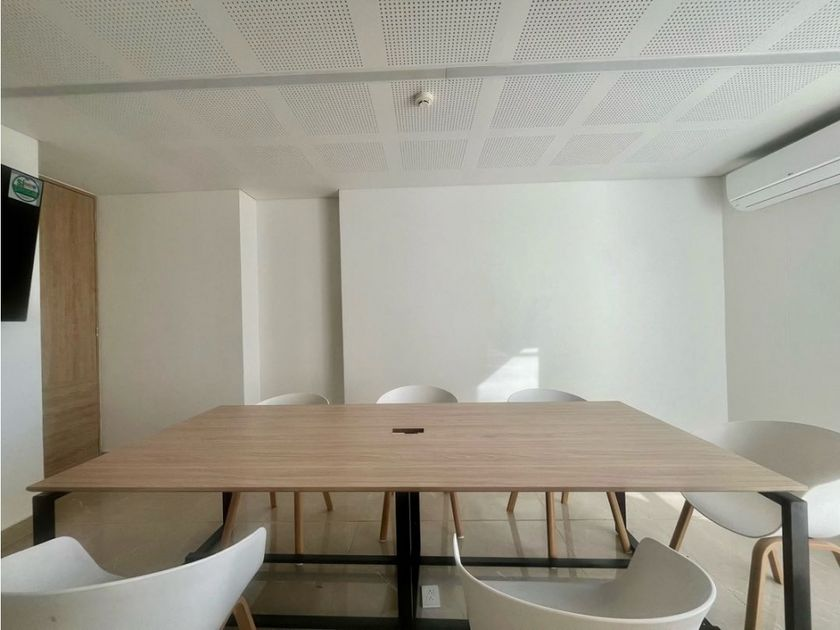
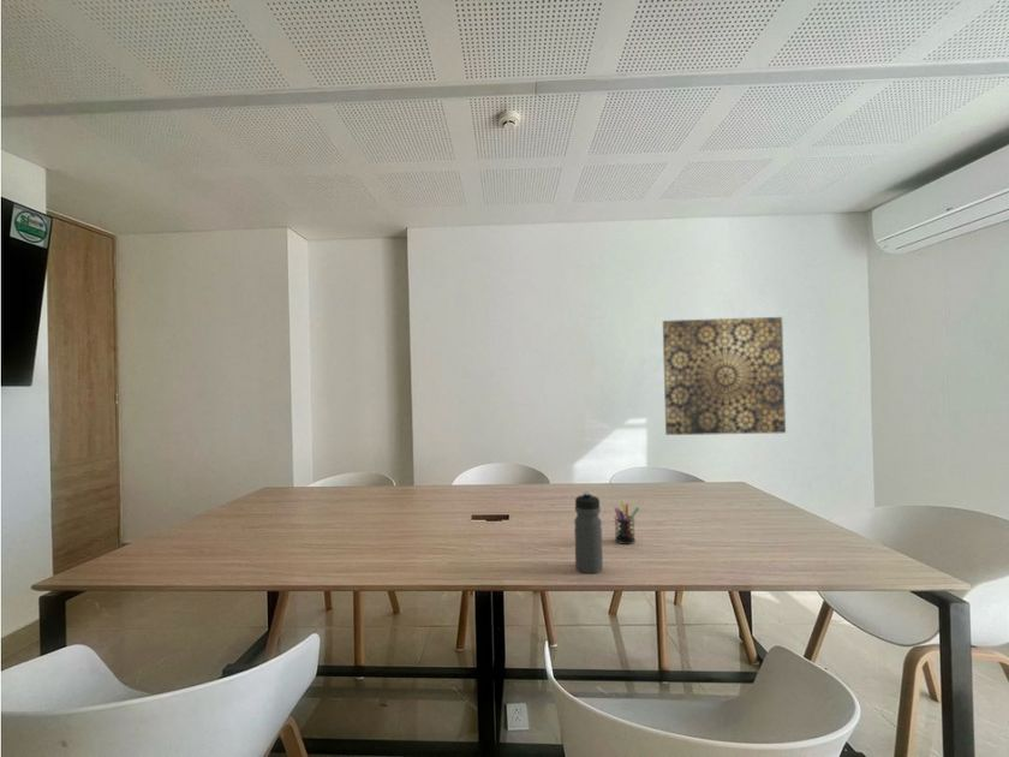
+ wall art [662,316,787,436]
+ water bottle [573,490,604,574]
+ pen holder [614,500,640,546]
